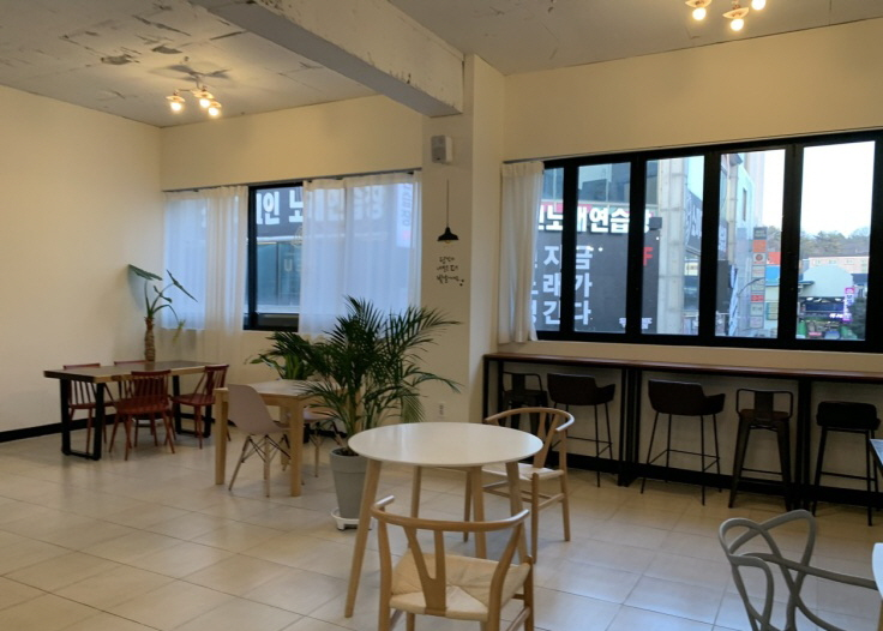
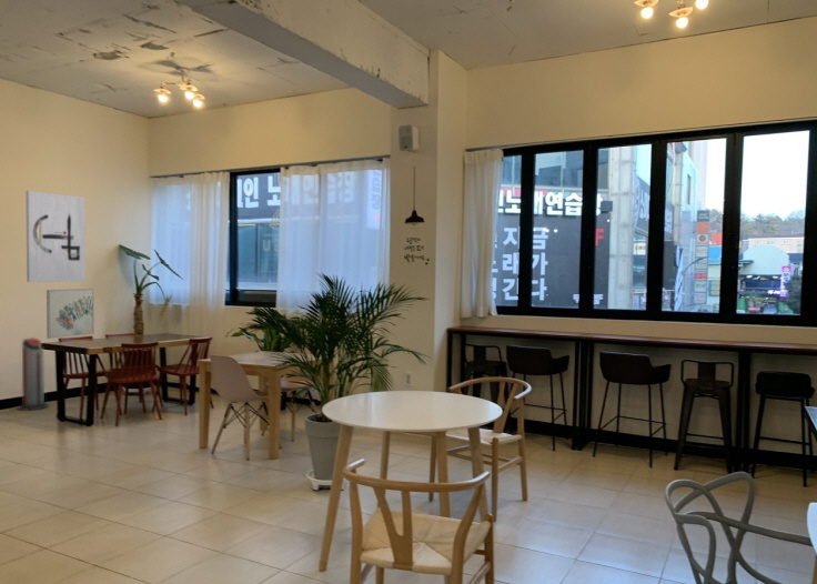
+ air purifier [18,336,49,412]
+ wall art [46,288,95,340]
+ wall art [24,190,87,283]
